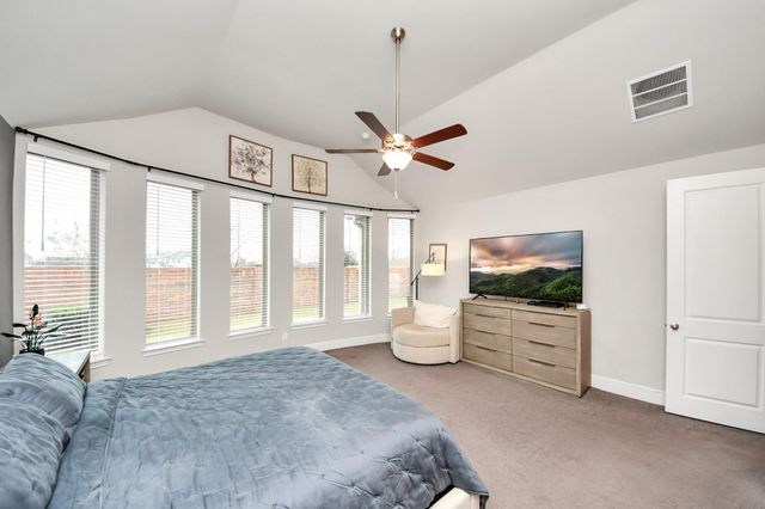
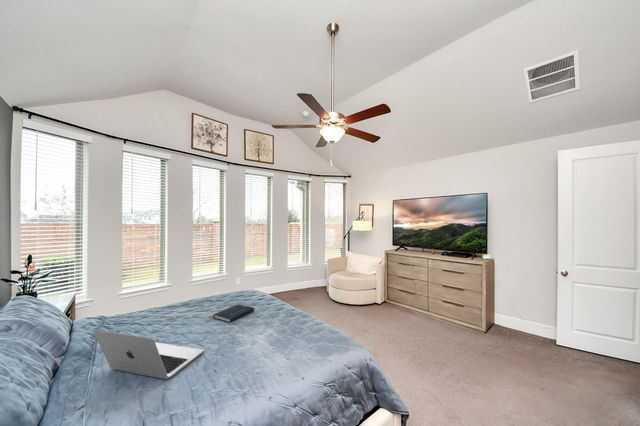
+ laptop [92,329,205,380]
+ book [206,304,255,324]
